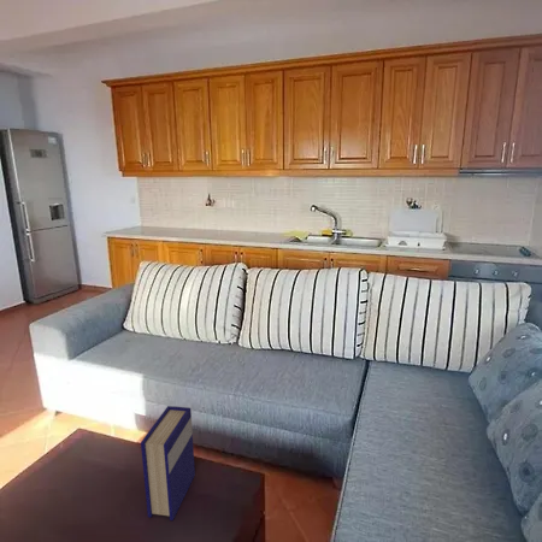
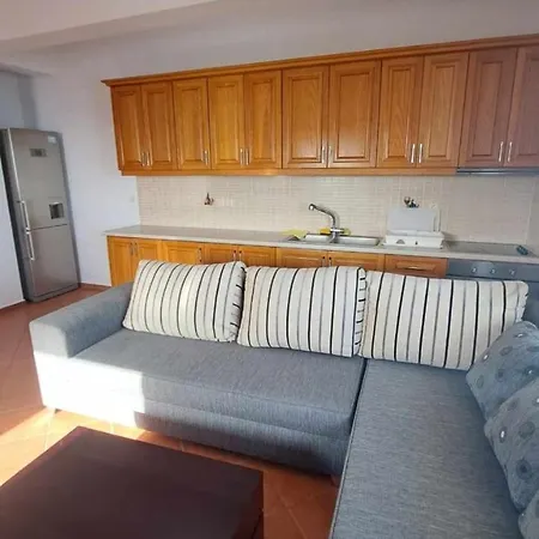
- hardback book [140,405,196,522]
